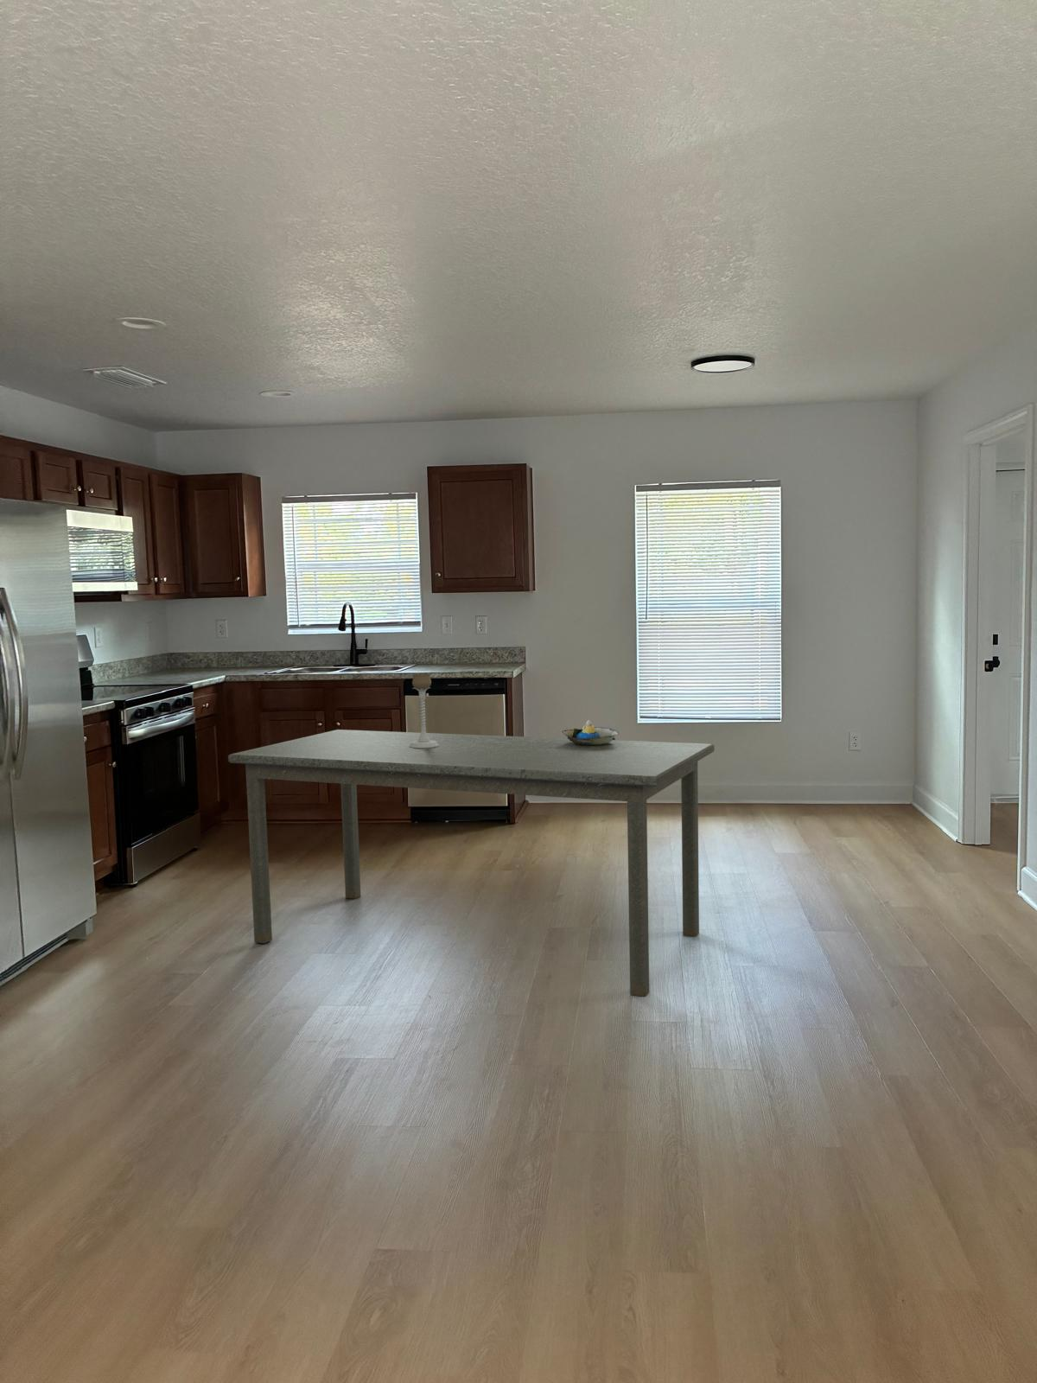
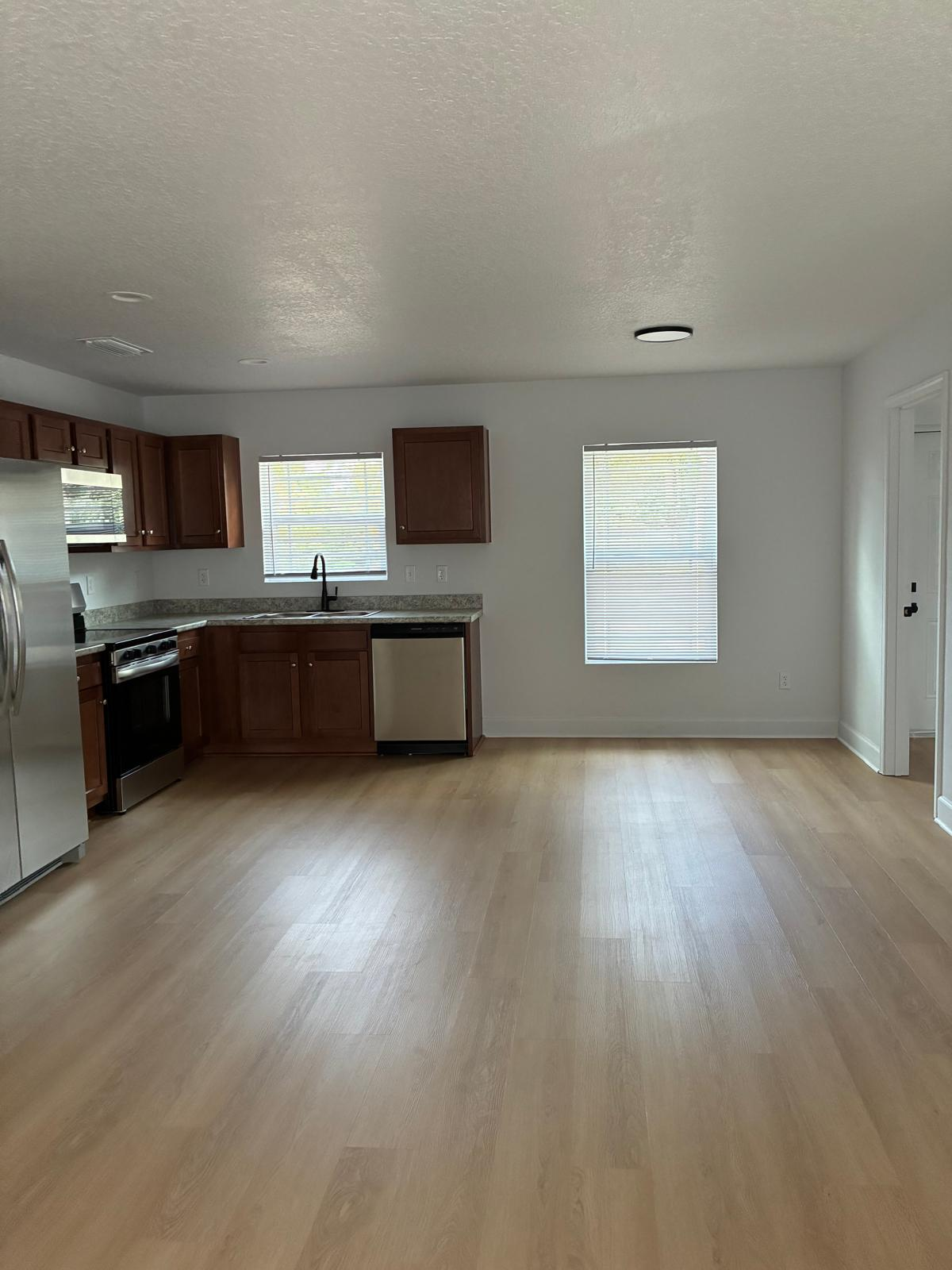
- dining table [228,729,716,998]
- candle holder [408,673,439,748]
- decorative bowl [561,719,620,745]
